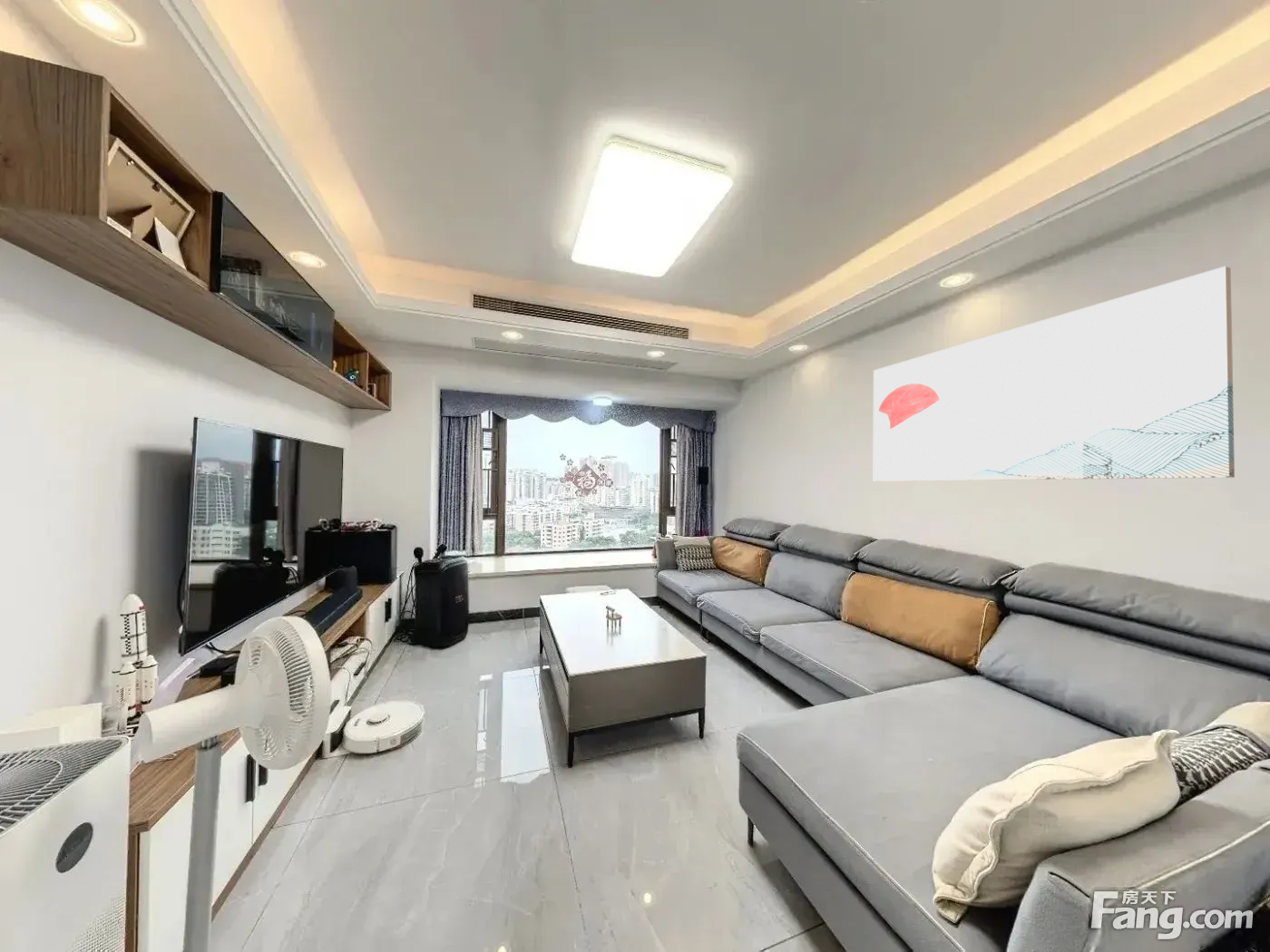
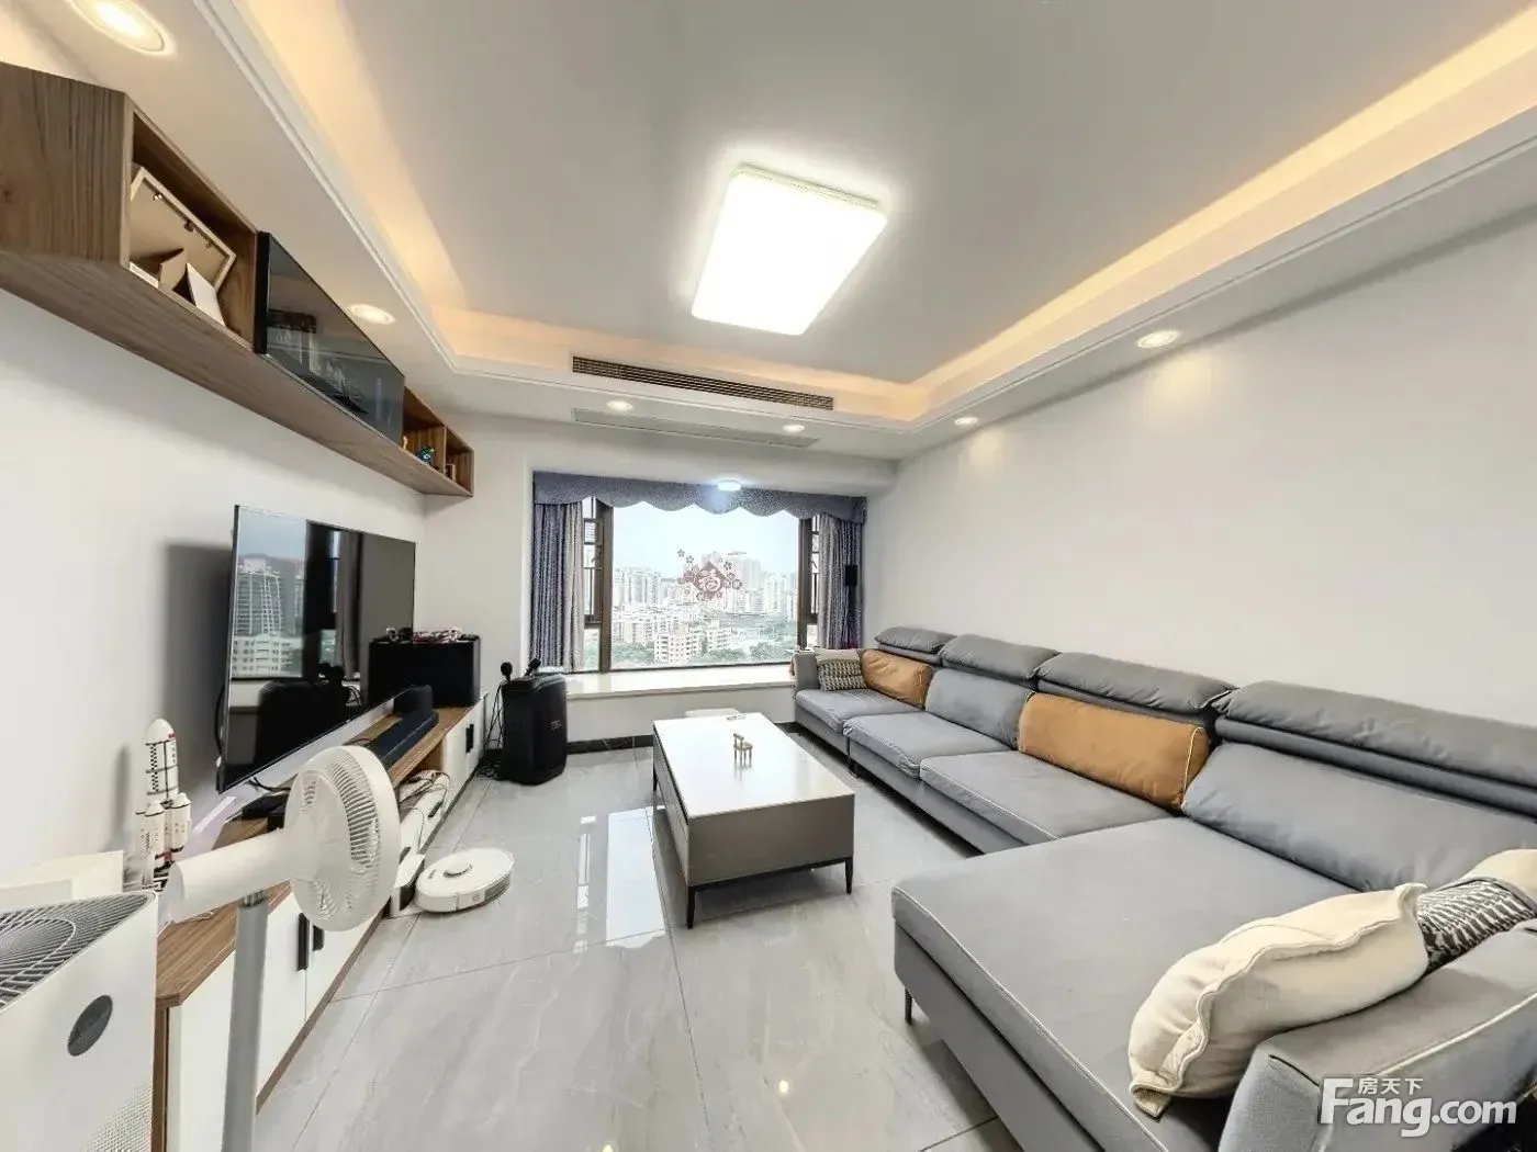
- wall art [873,266,1236,482]
